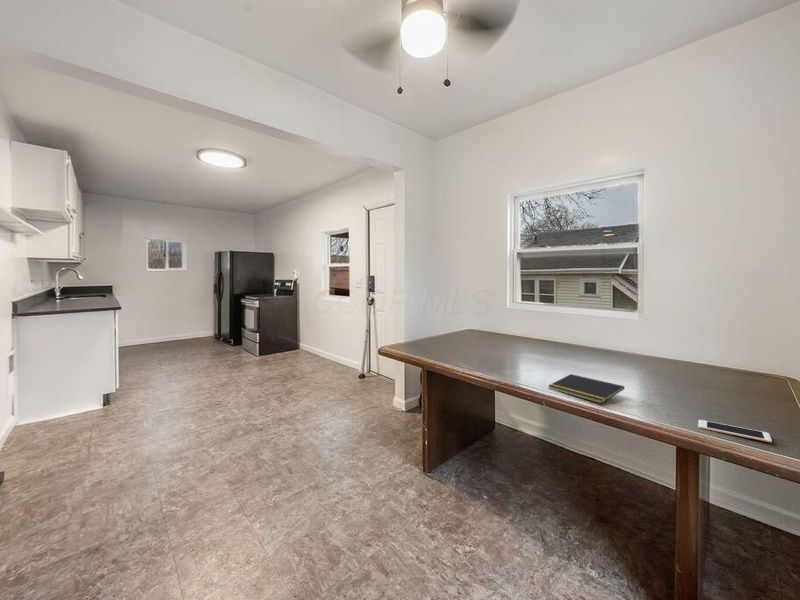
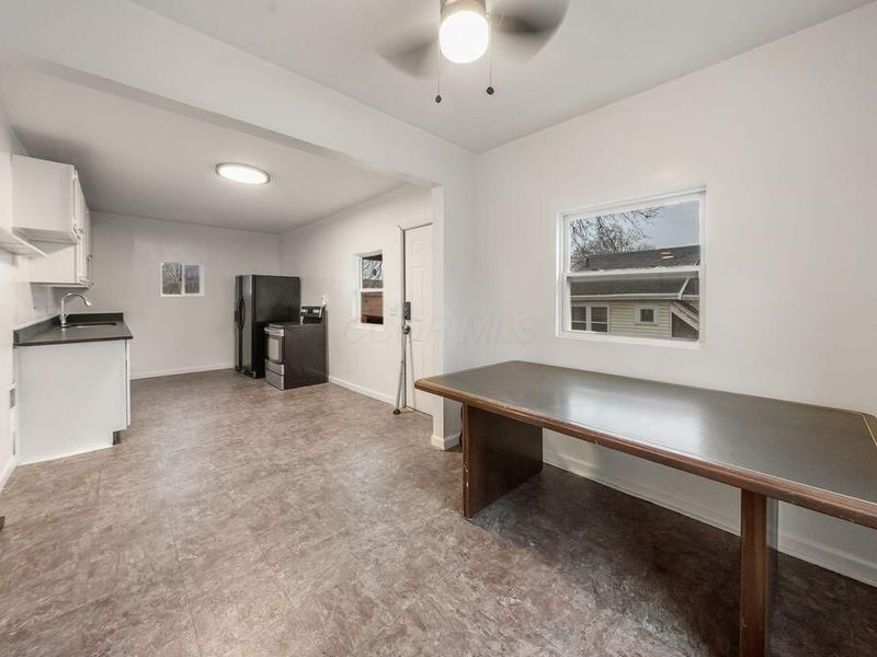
- cell phone [697,419,773,443]
- notepad [547,373,625,404]
